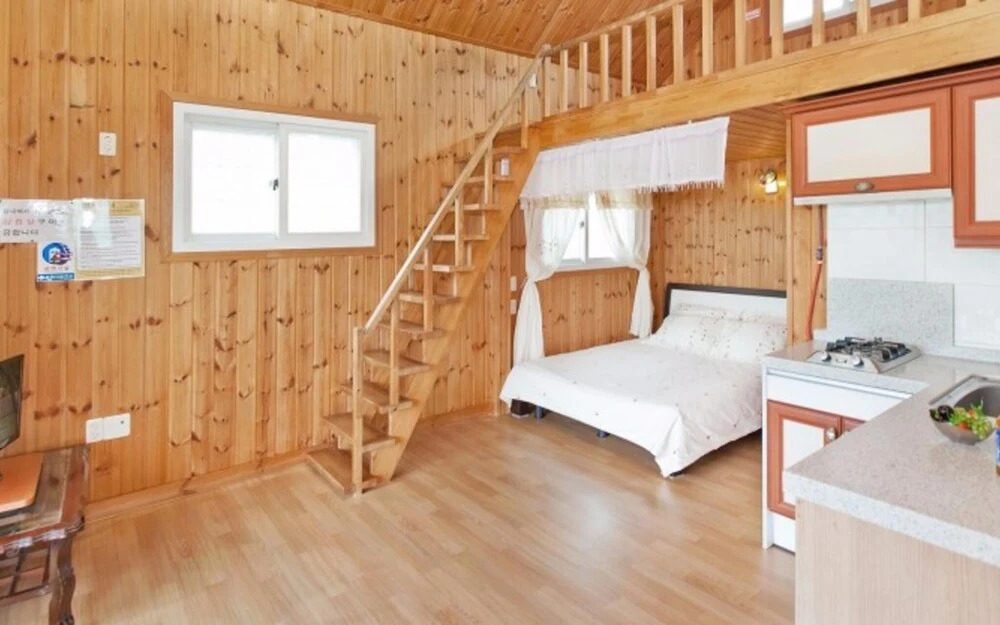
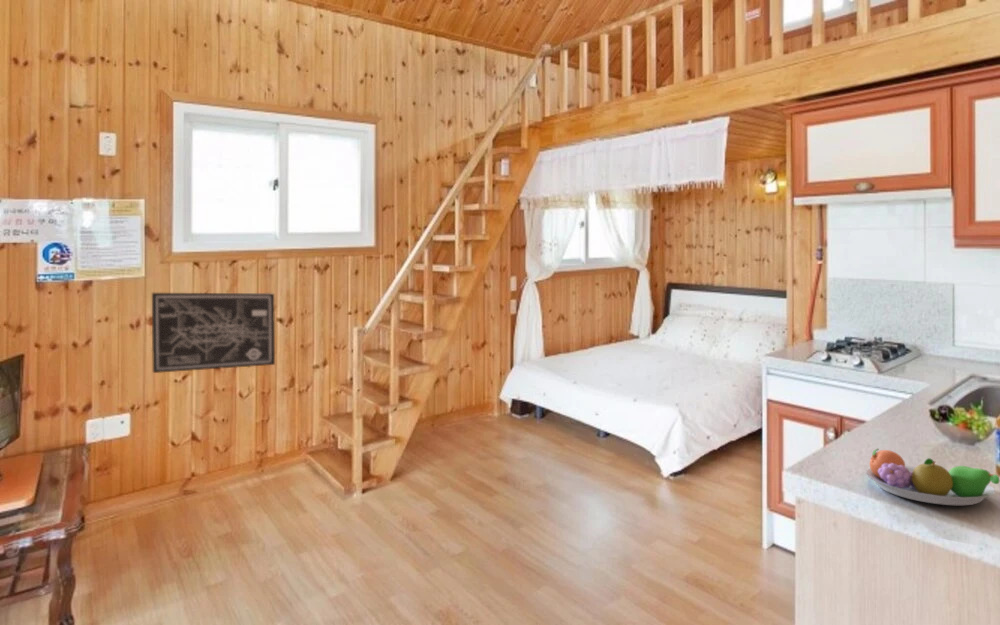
+ fruit bowl [865,448,1000,506]
+ wall art [151,292,276,374]
